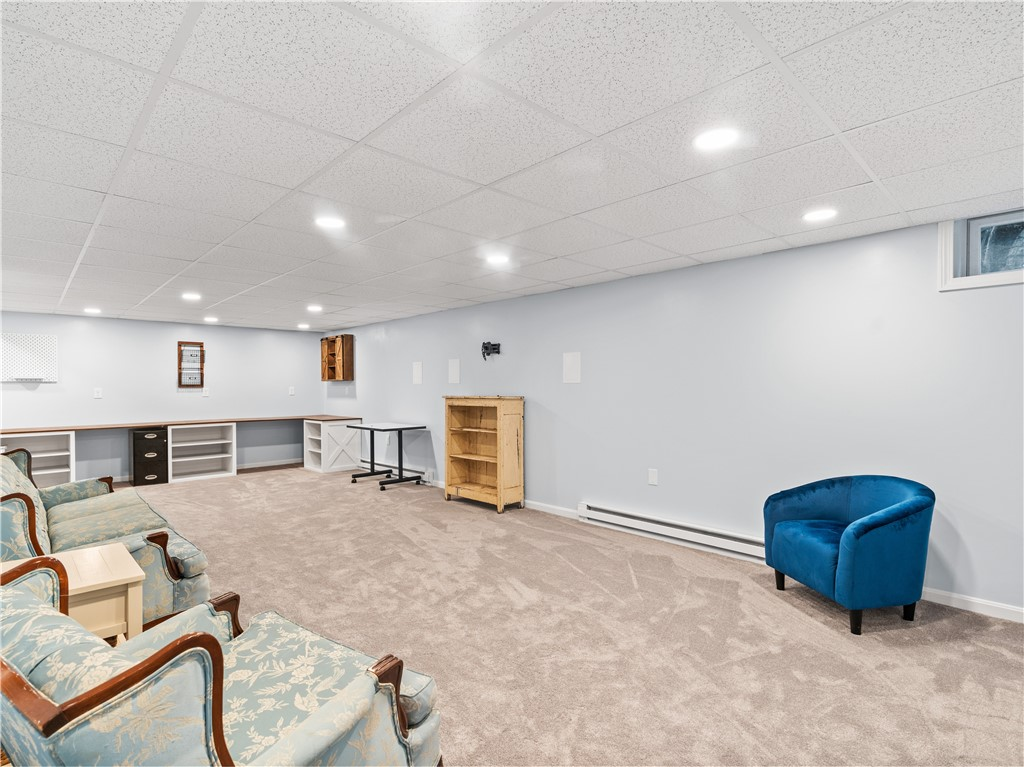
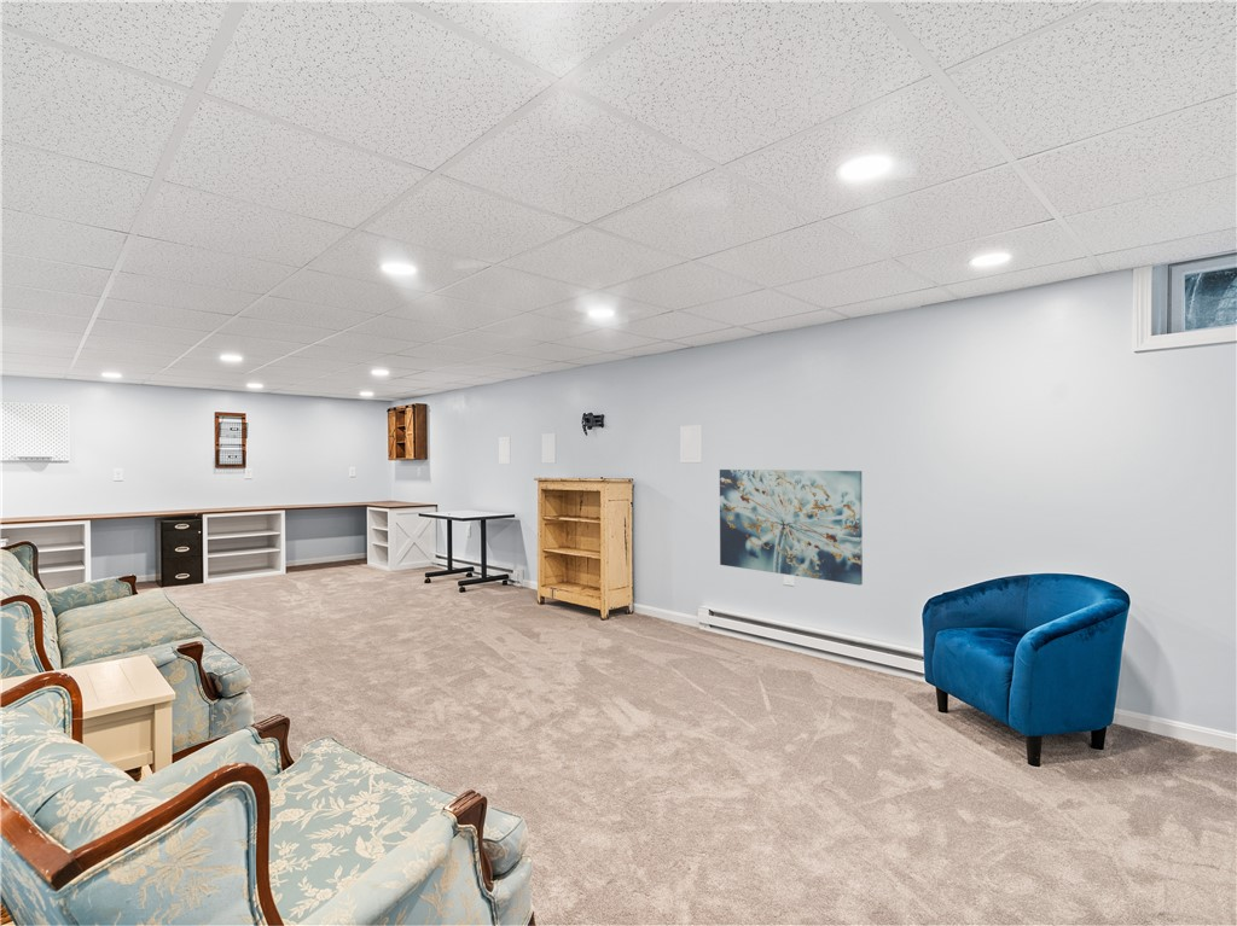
+ wall art [719,468,864,587]
